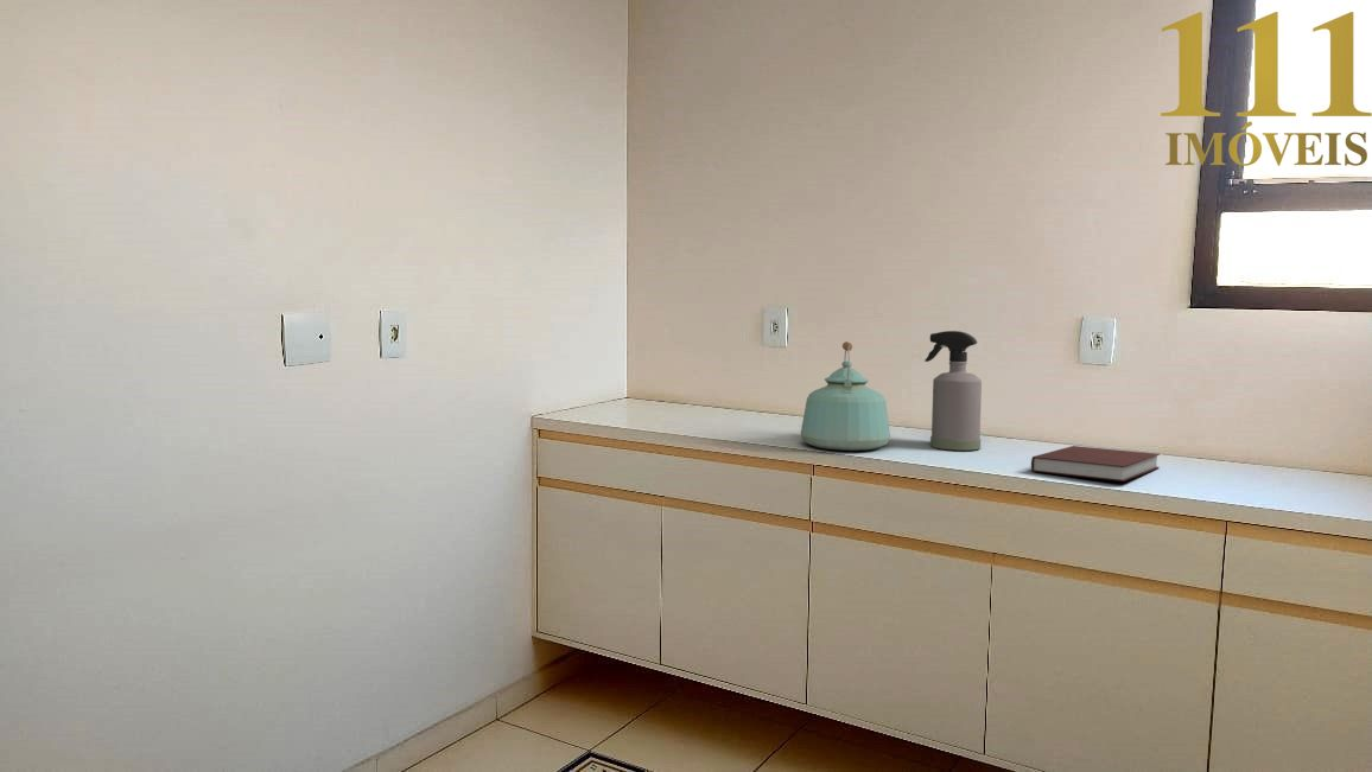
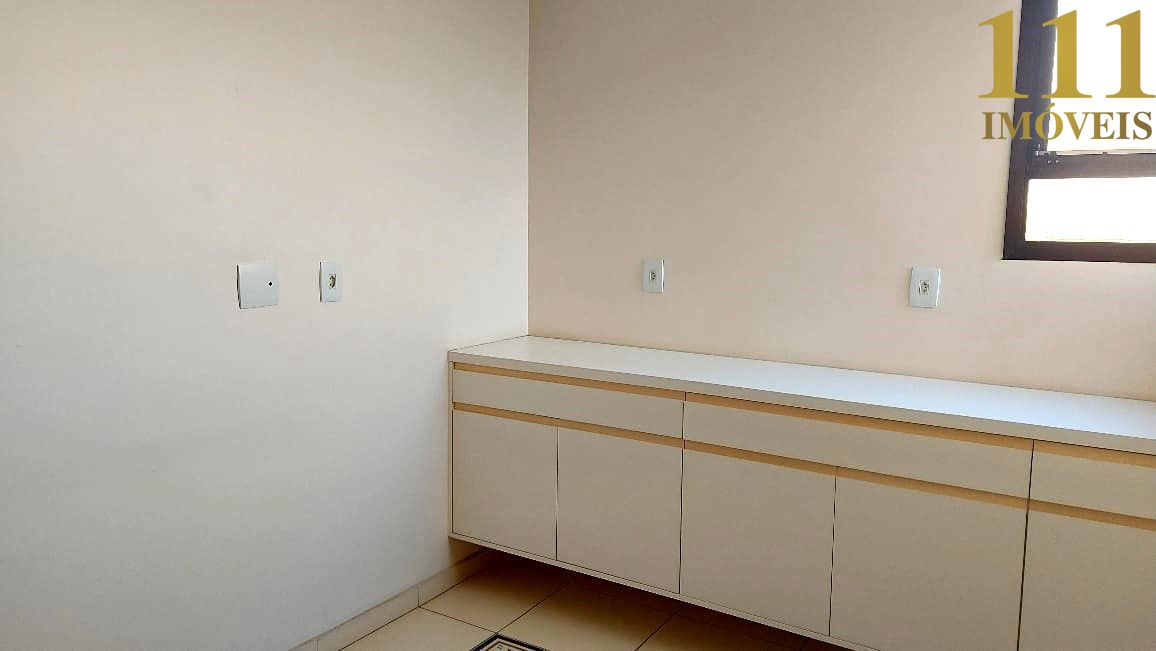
- kettle [800,340,891,452]
- notebook [1030,445,1161,483]
- spray bottle [923,330,983,452]
